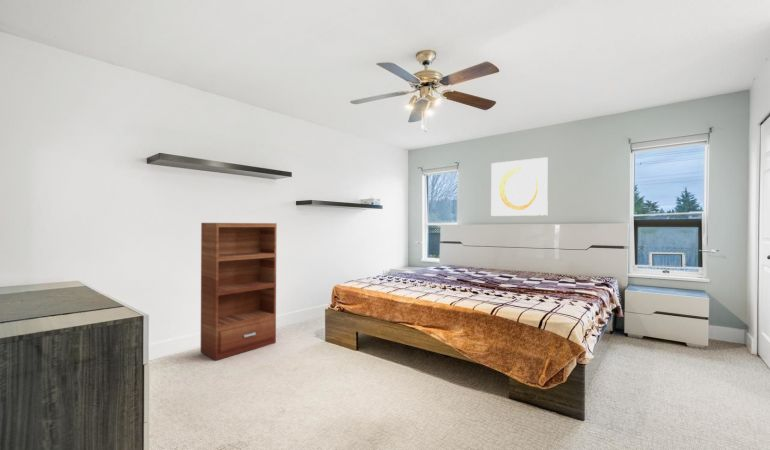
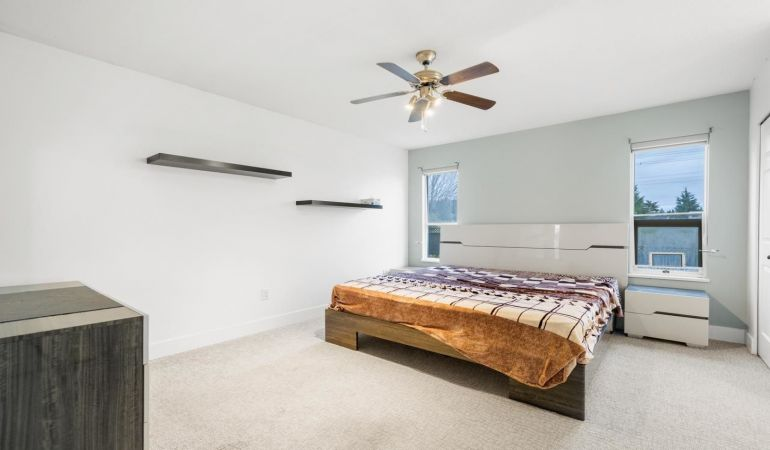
- wall art [490,156,549,217]
- bookshelf [200,222,278,361]
